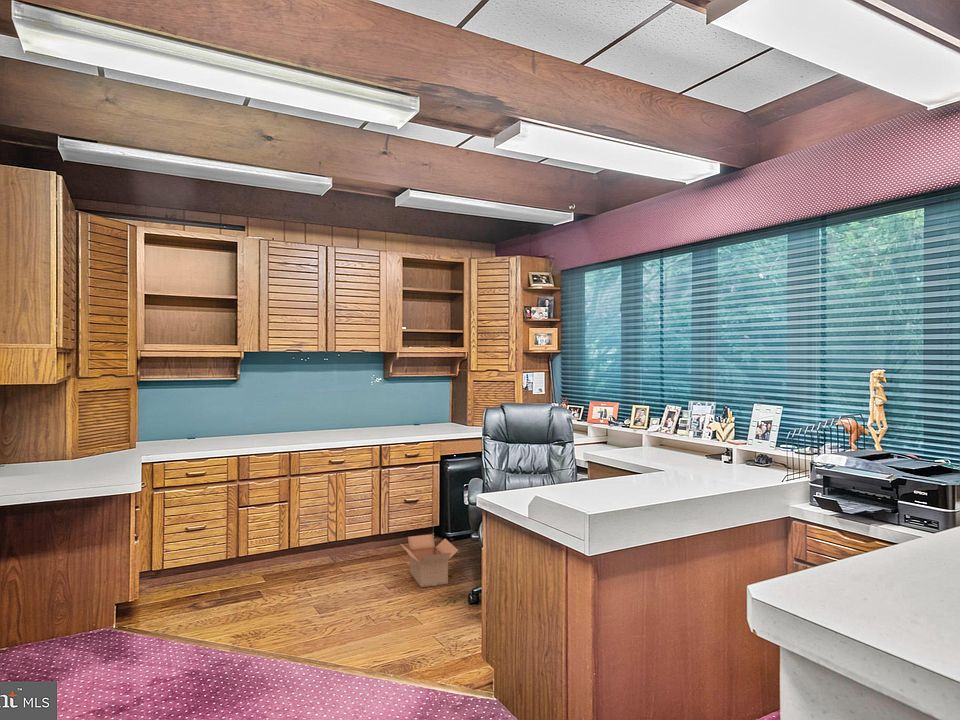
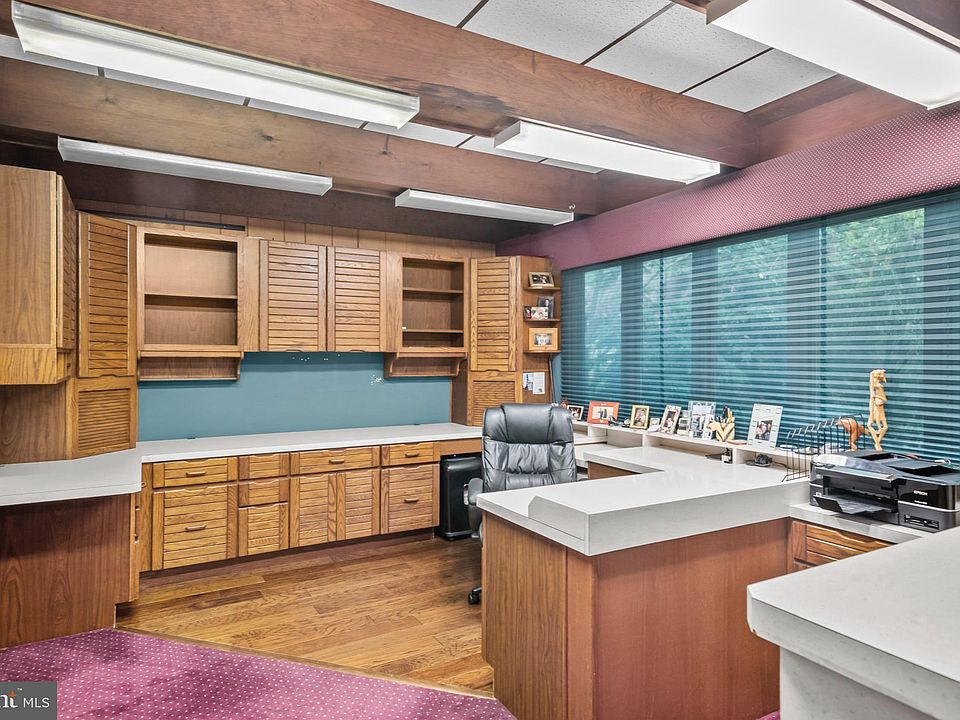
- cardboard box [400,533,459,588]
